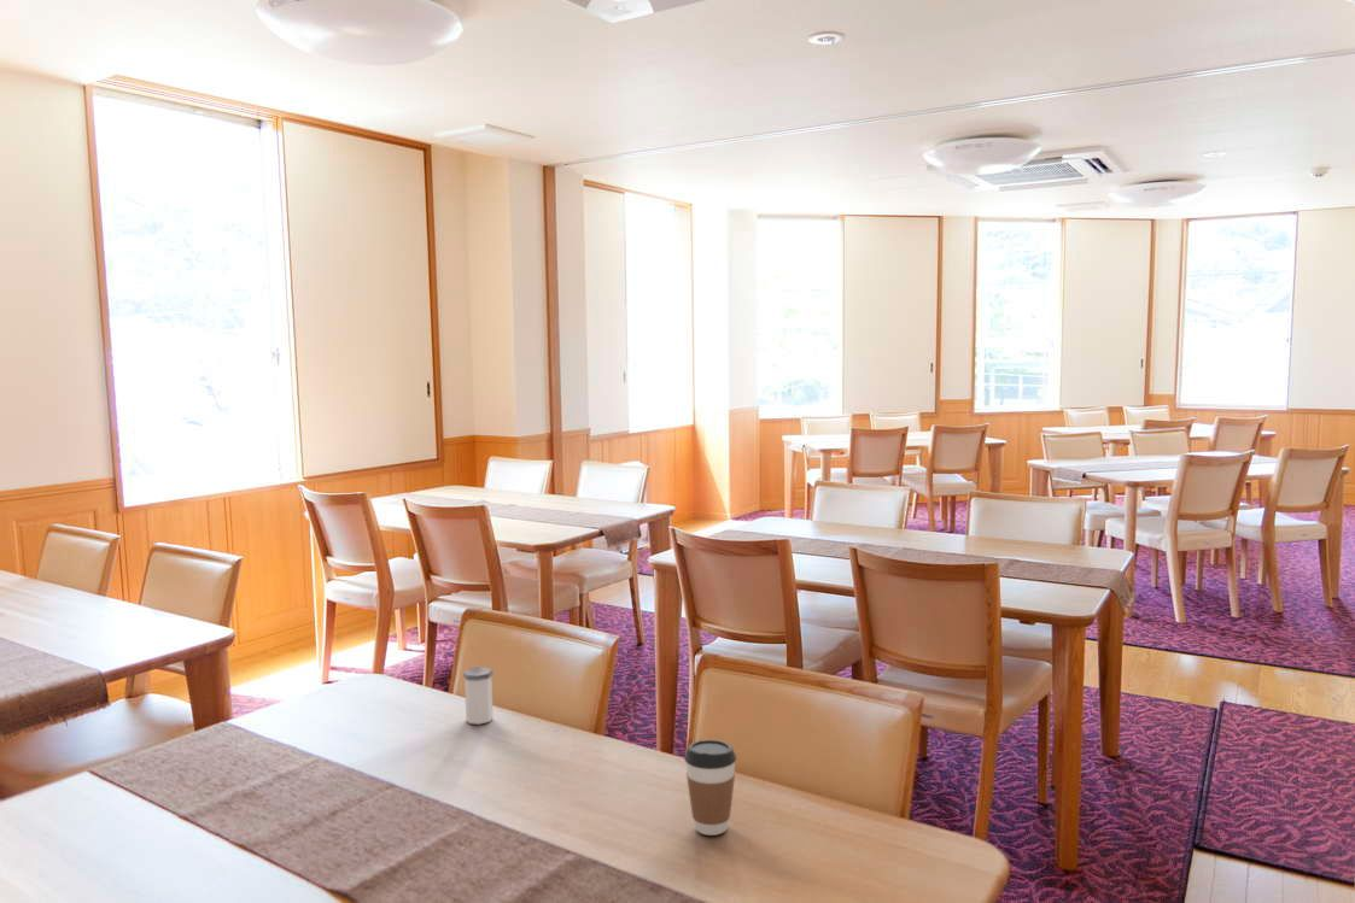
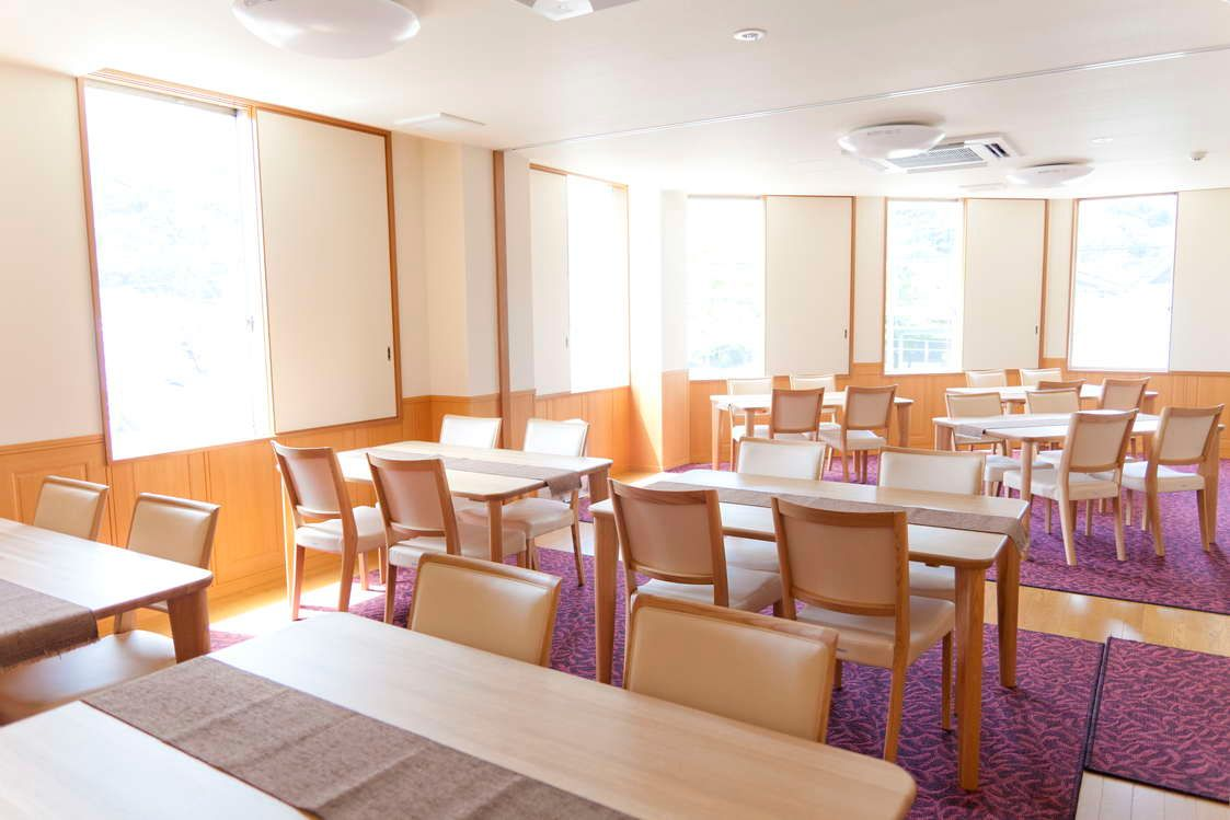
- coffee cup [683,739,737,837]
- salt shaker [462,665,495,726]
